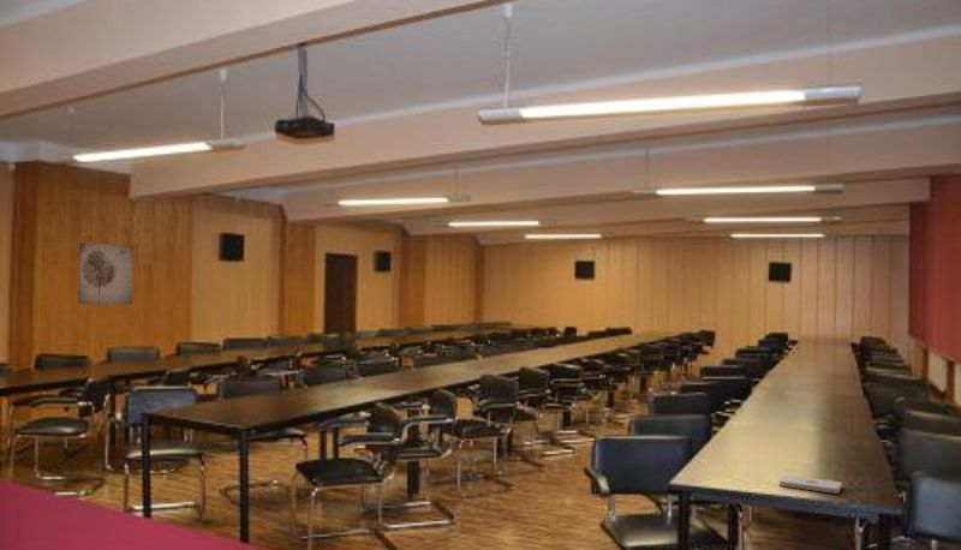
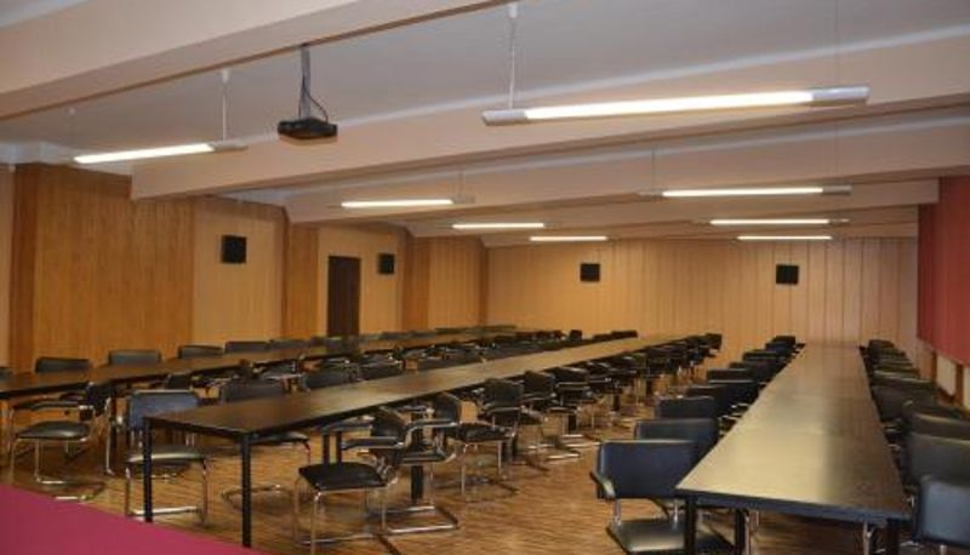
- wall art [77,241,136,305]
- notepad [778,473,843,495]
